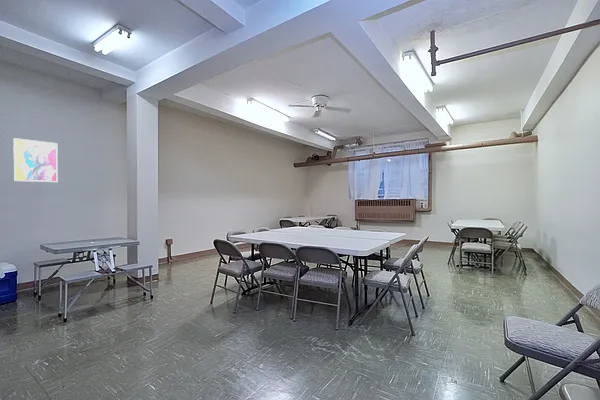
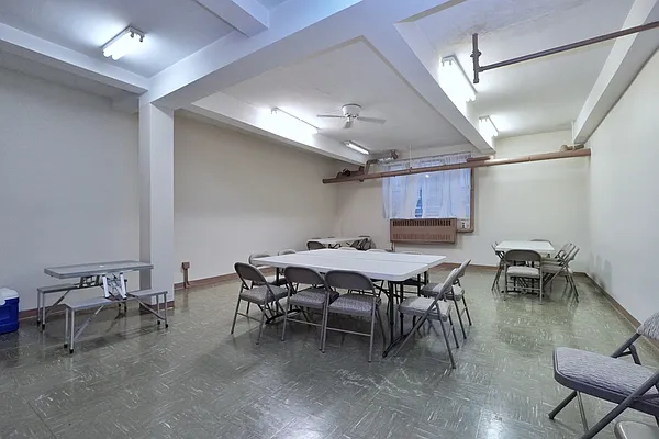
- wall art [12,137,59,183]
